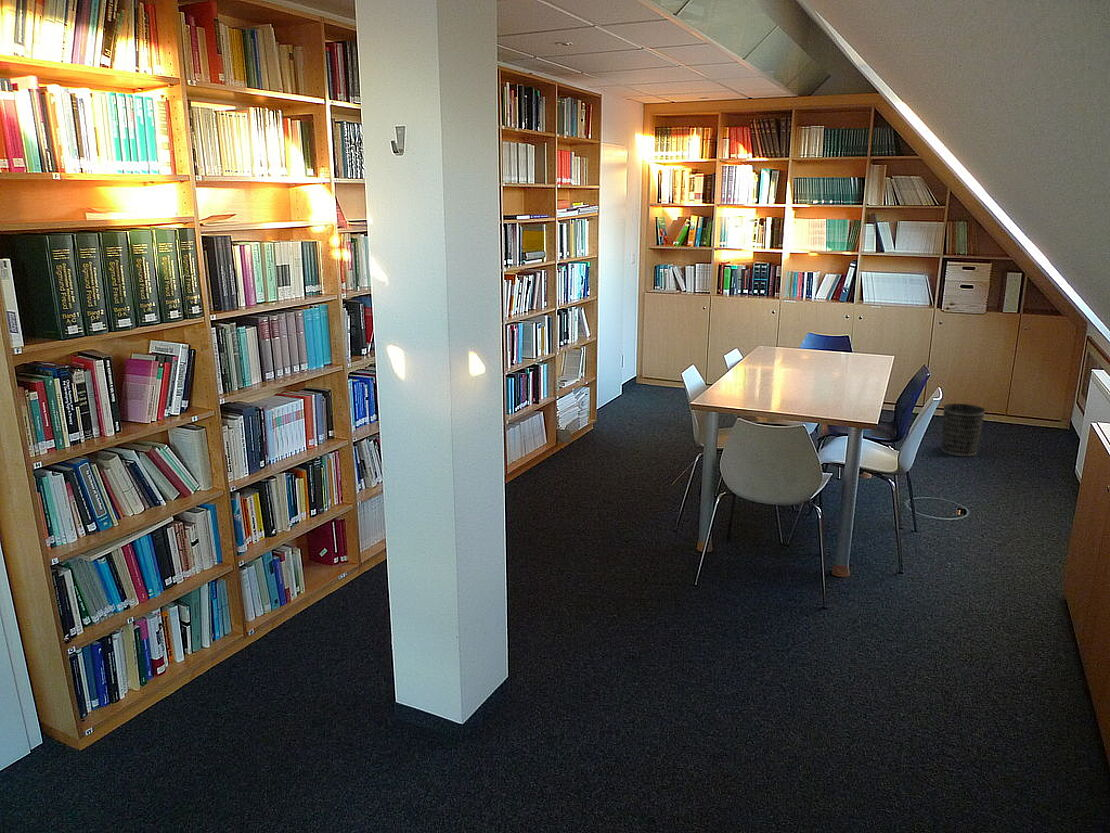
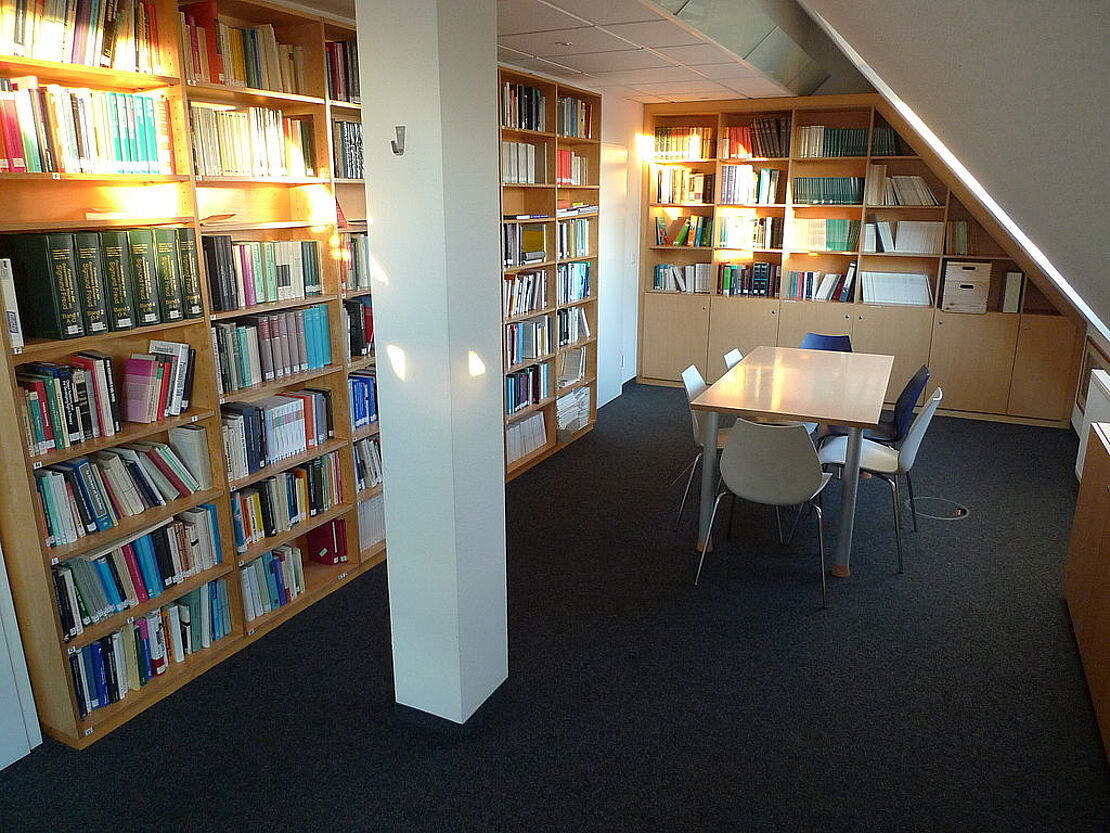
- wastebasket [940,403,986,458]
